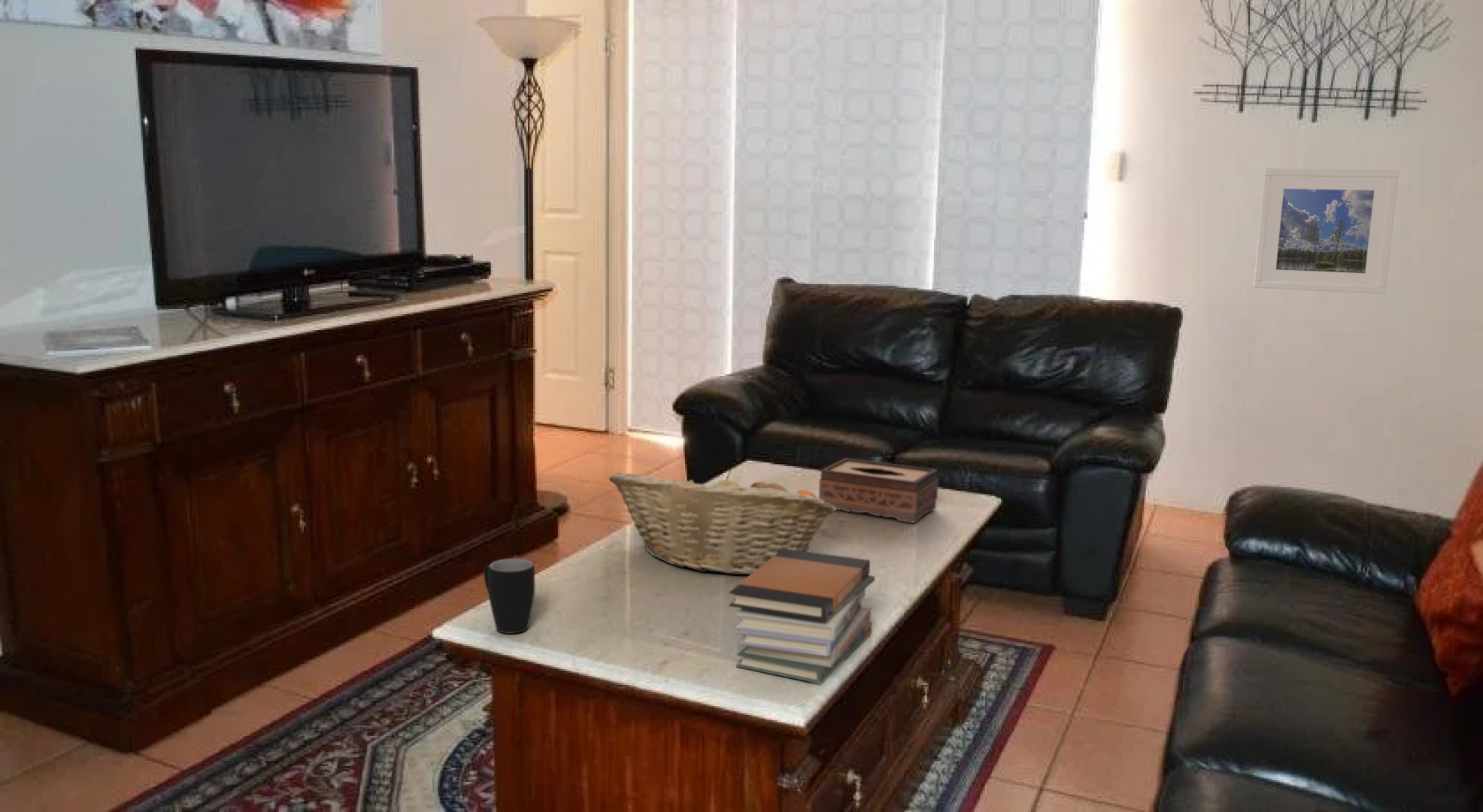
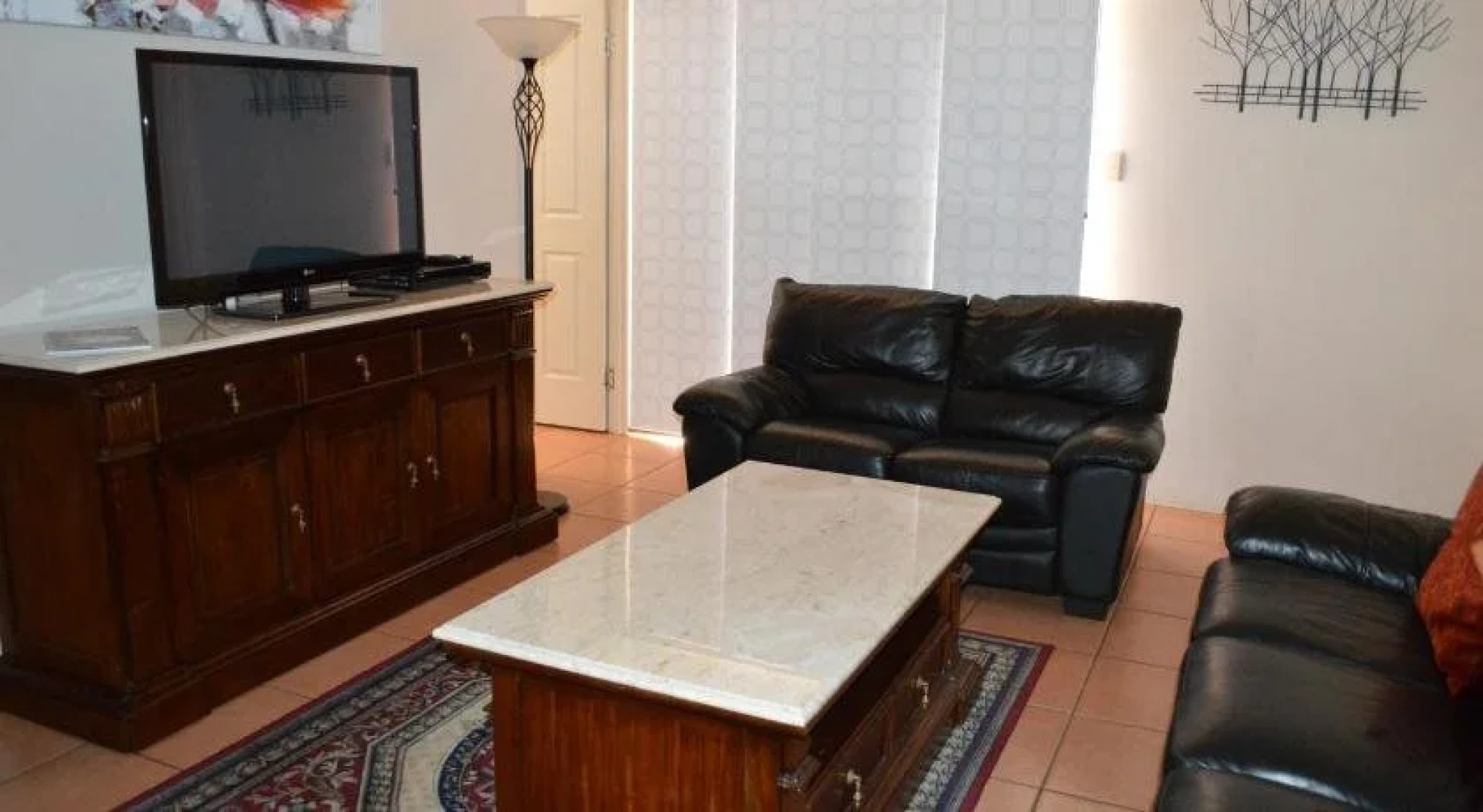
- tissue box [818,457,939,524]
- mug [483,558,535,635]
- book stack [728,548,876,684]
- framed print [1253,168,1400,295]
- fruit basket [608,468,836,575]
